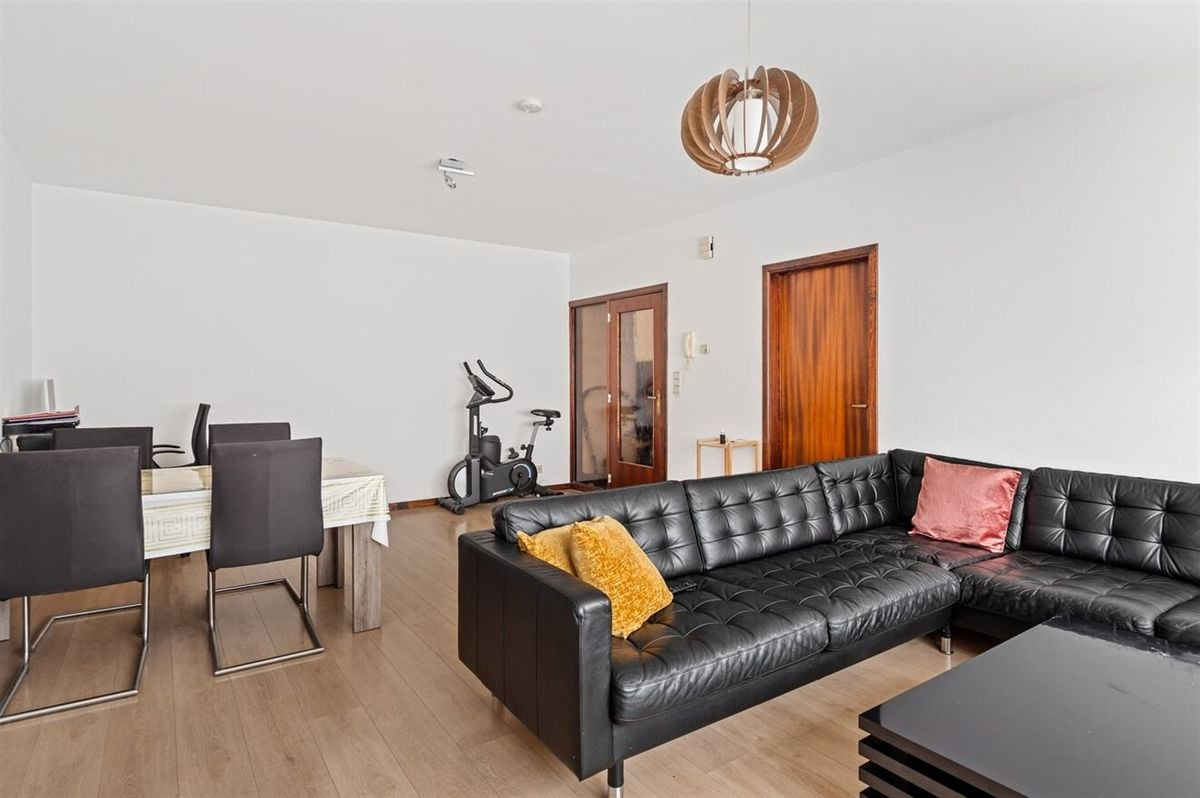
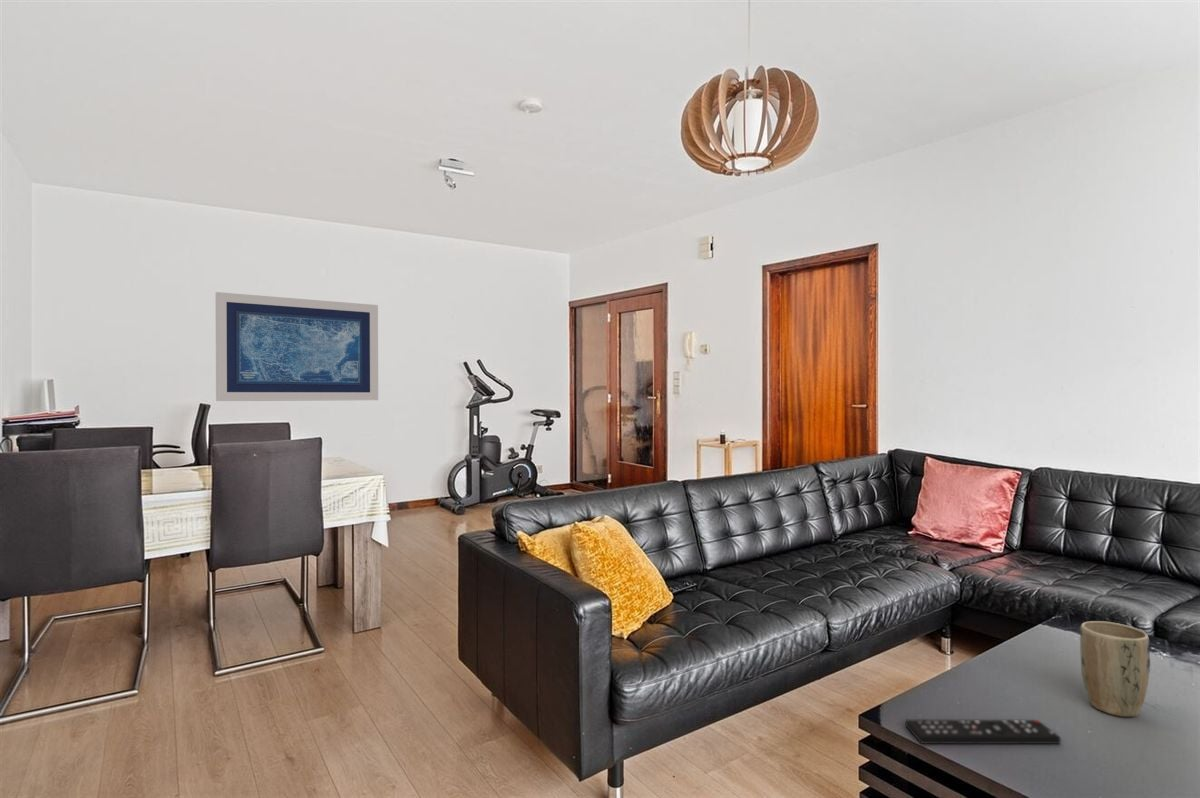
+ plant pot [1079,620,1151,718]
+ remote control [904,719,1062,745]
+ wall art [215,291,379,402]
